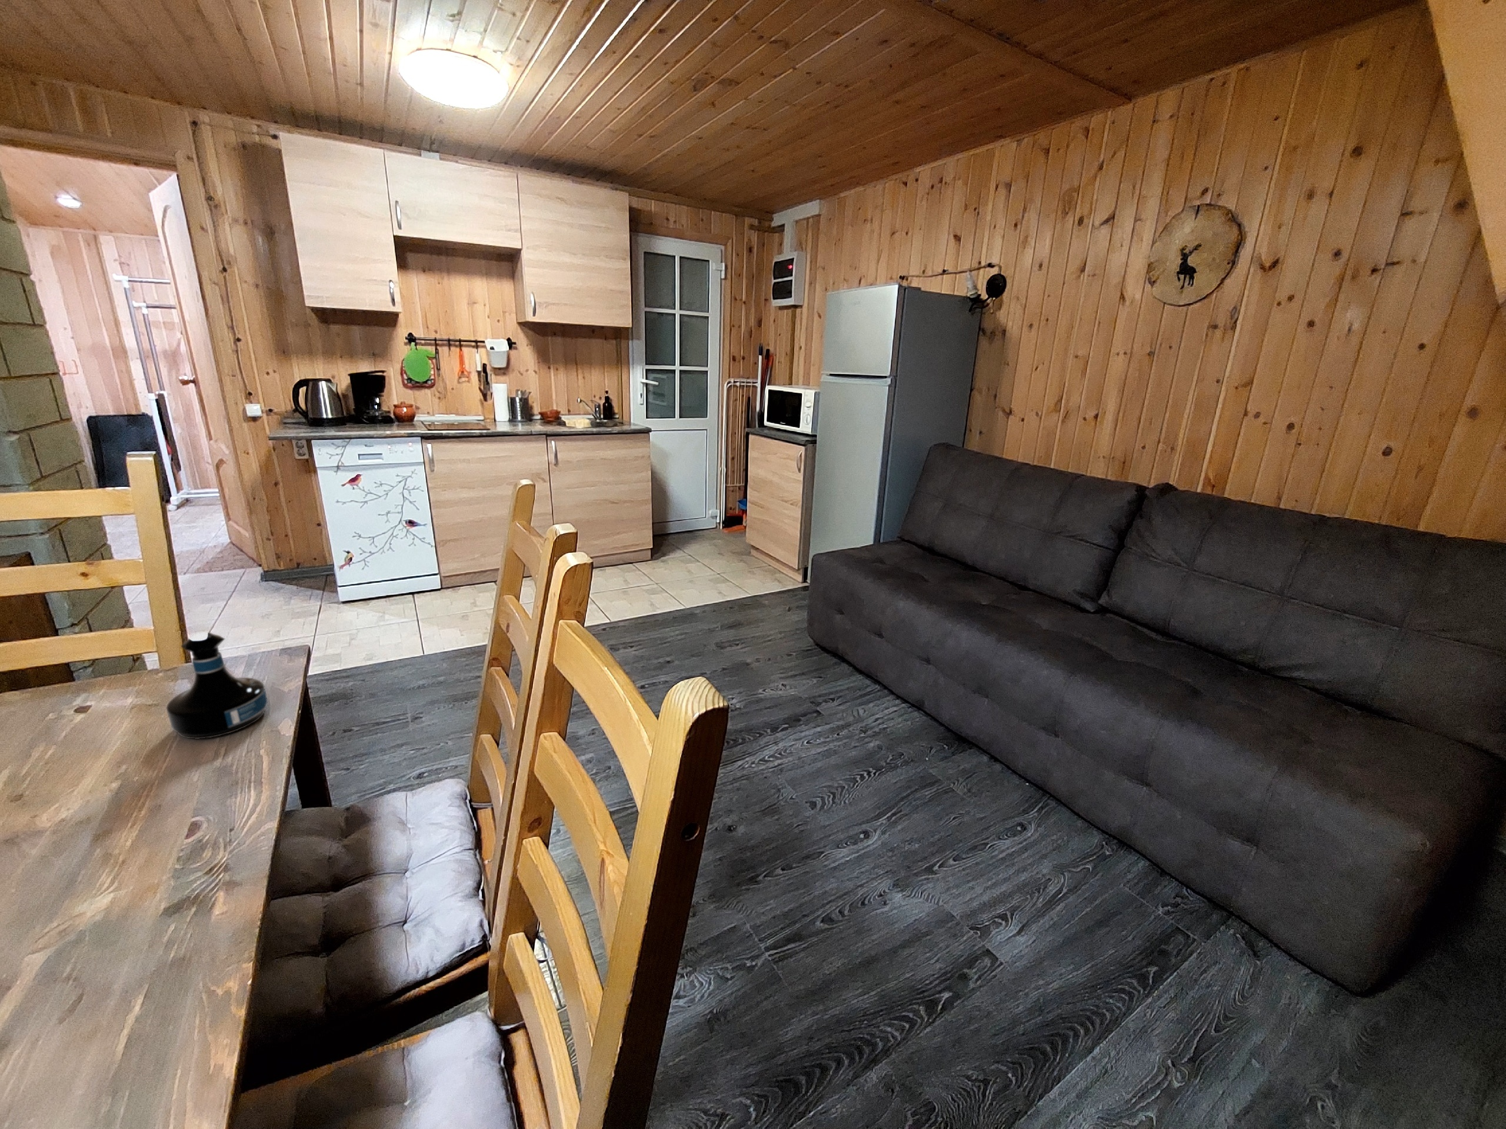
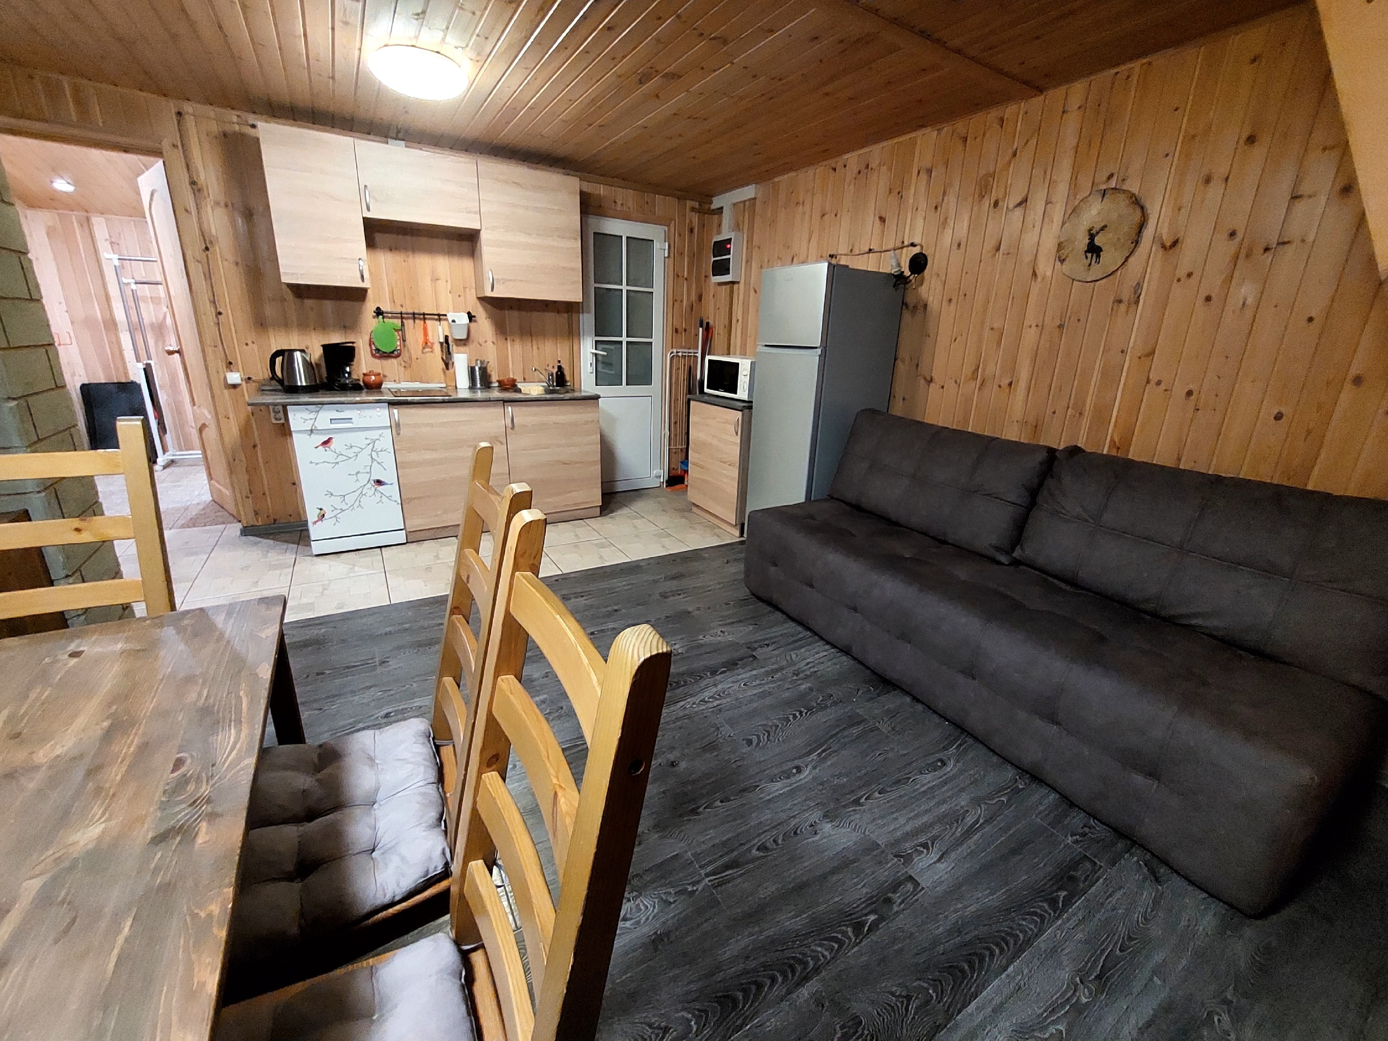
- tequila bottle [166,632,268,740]
